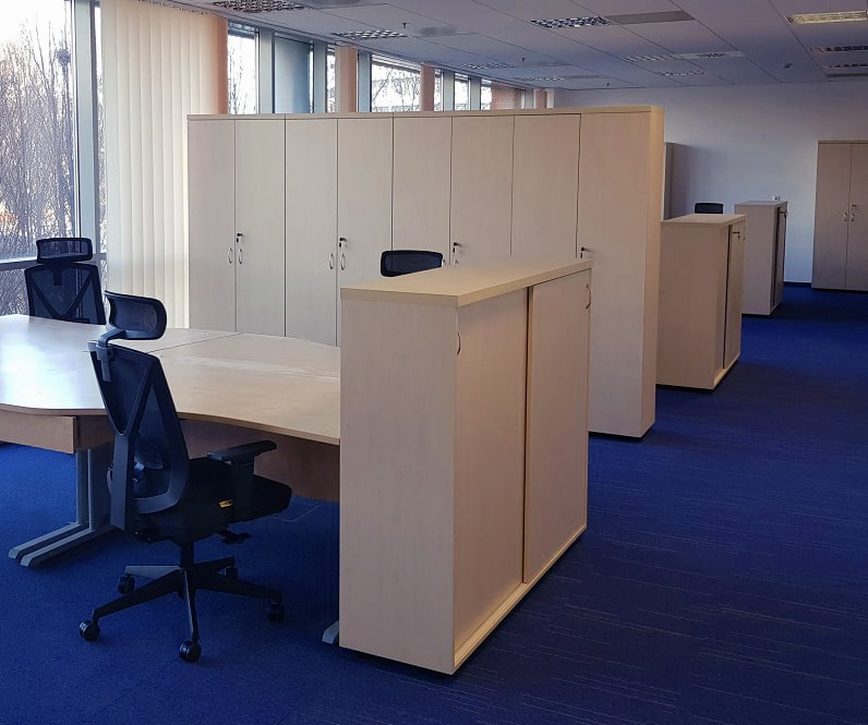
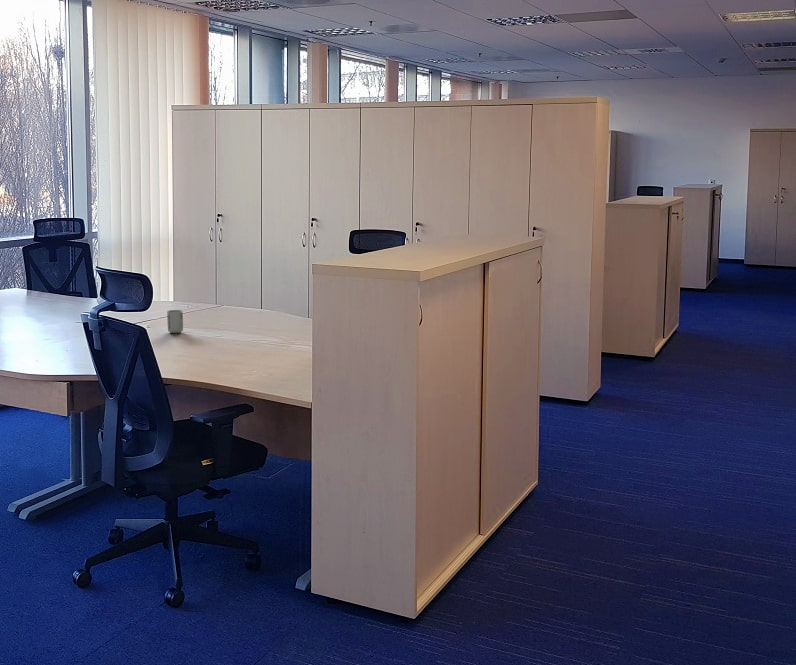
+ cup [166,309,184,334]
